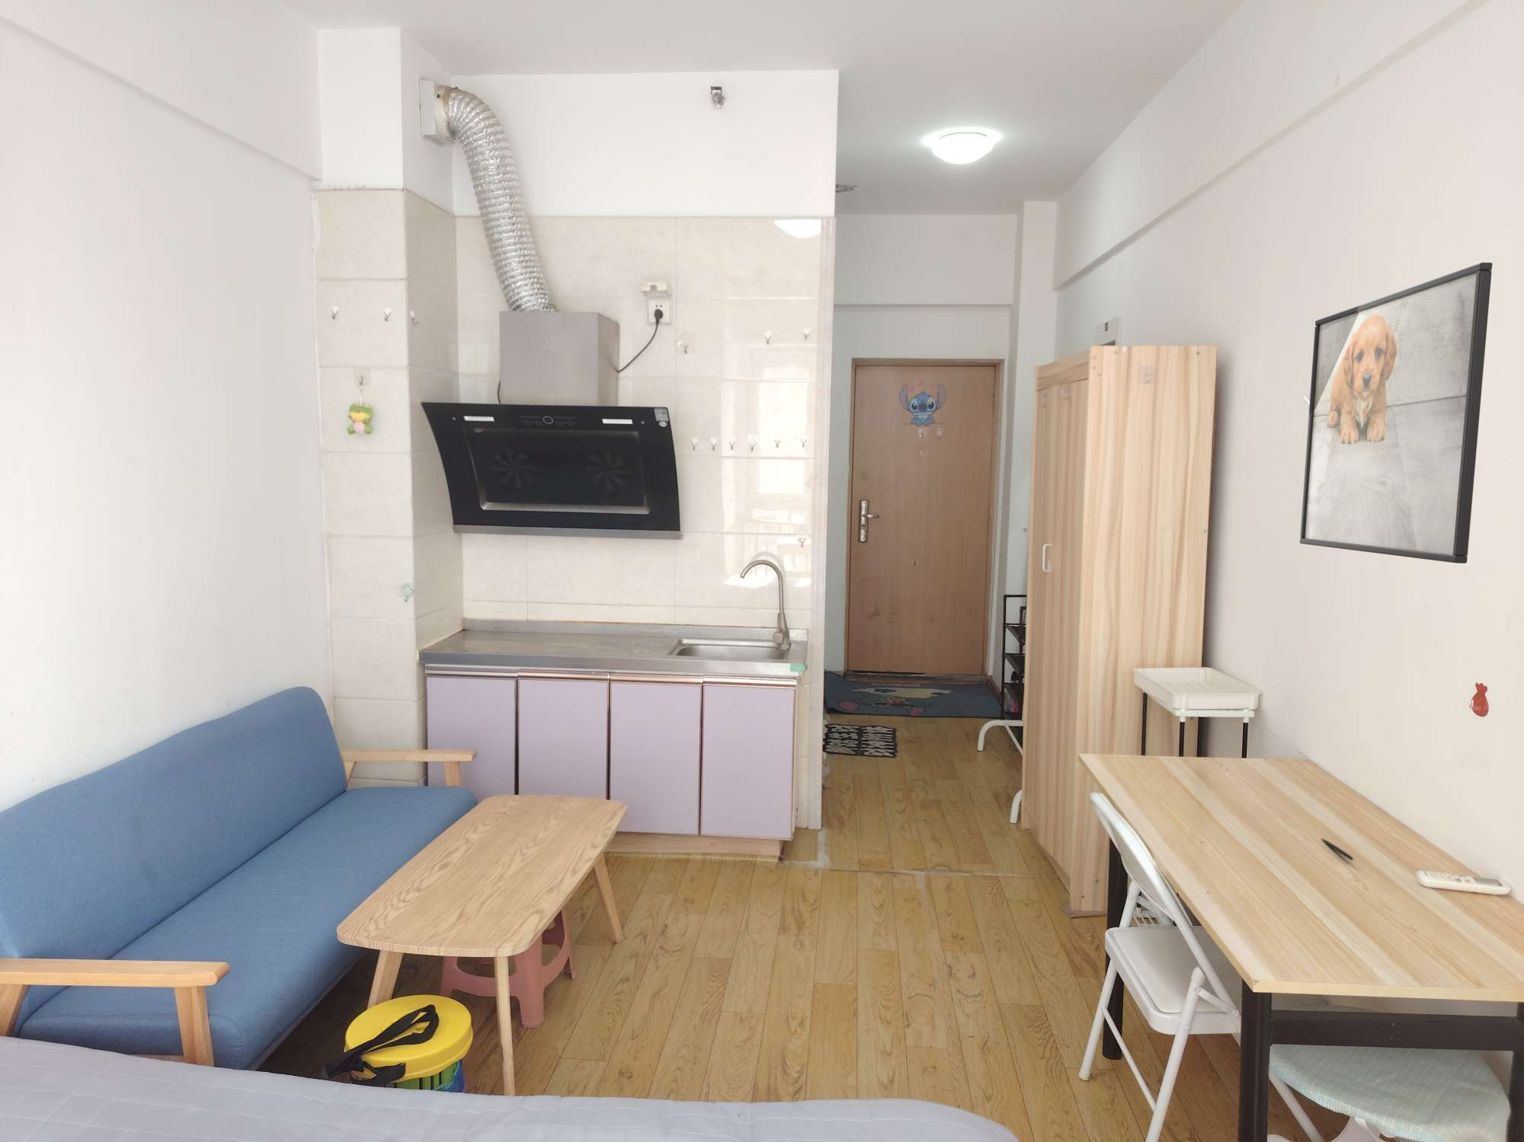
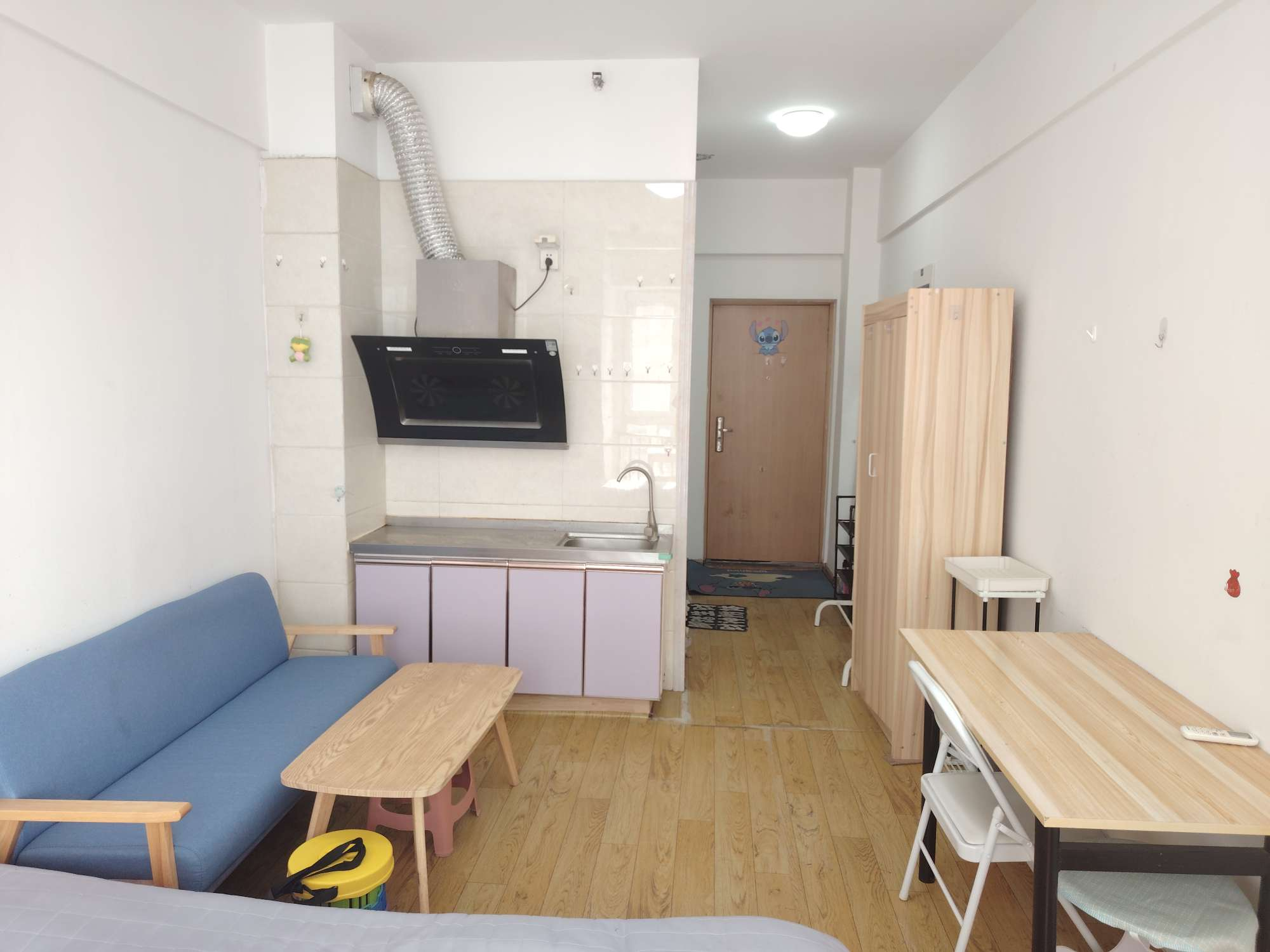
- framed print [1300,262,1494,564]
- pen [1320,837,1354,861]
